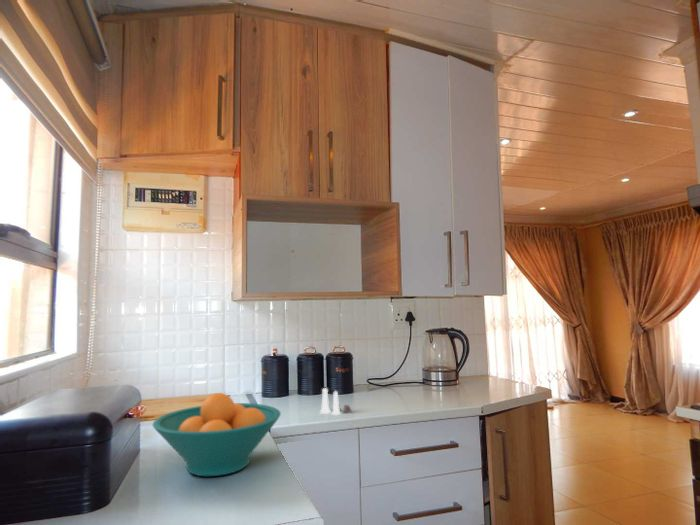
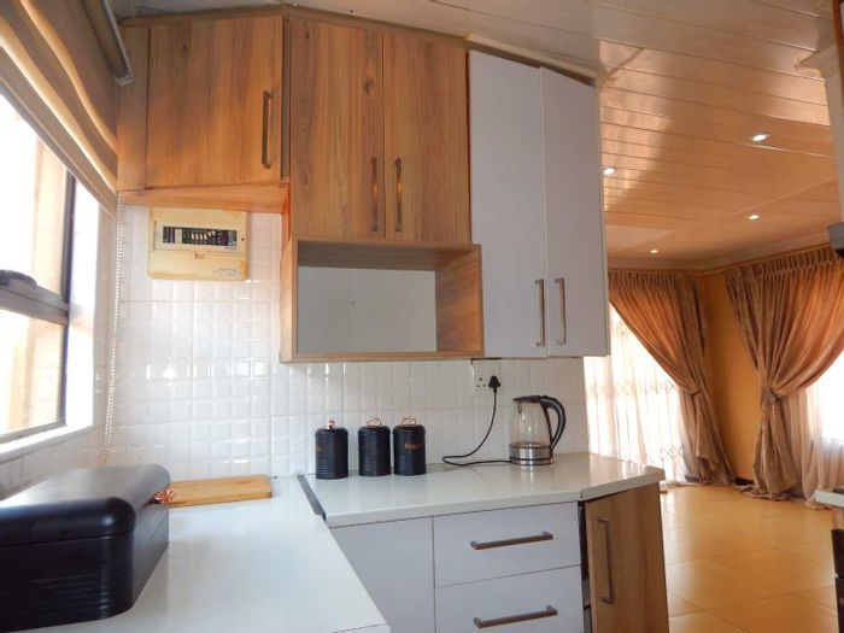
- salt and pepper shaker set [319,387,353,416]
- fruit bowl [152,392,282,477]
